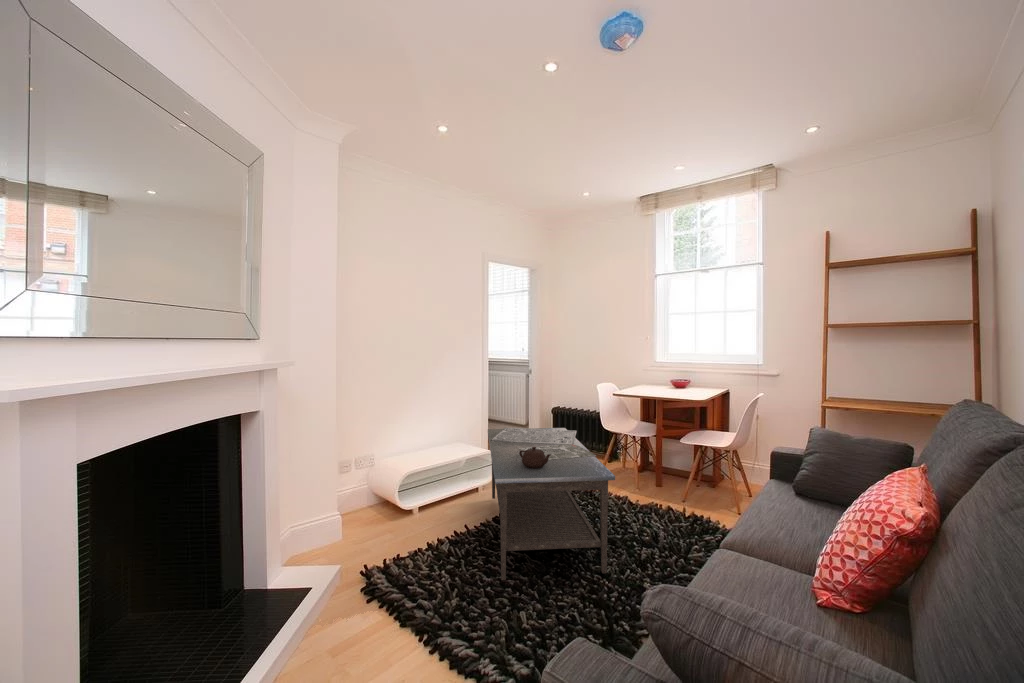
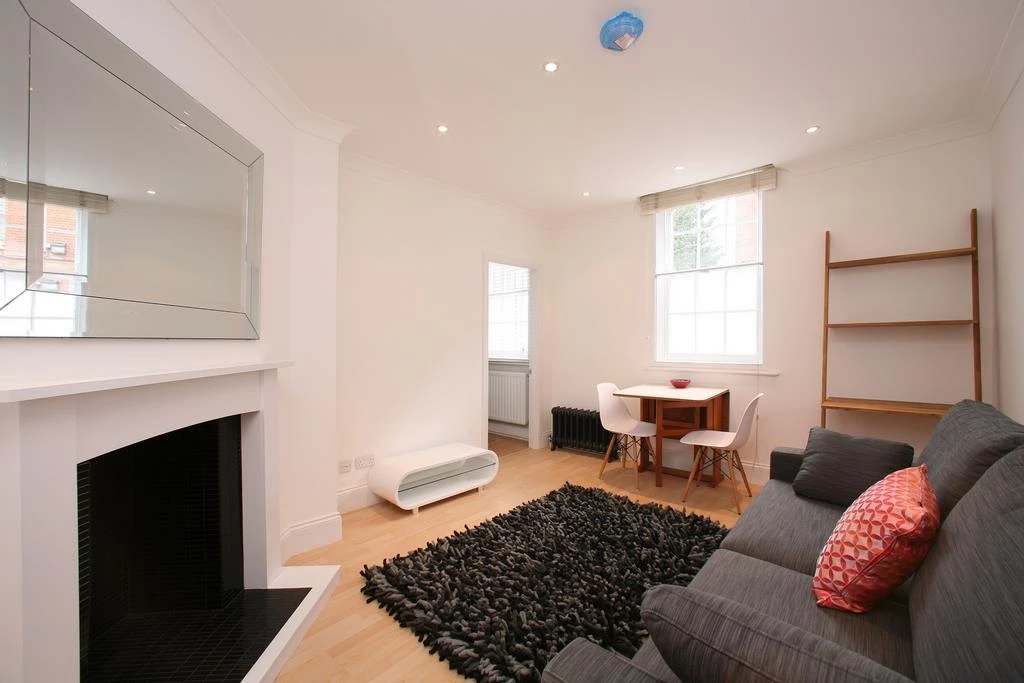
- coffee table [487,427,616,581]
